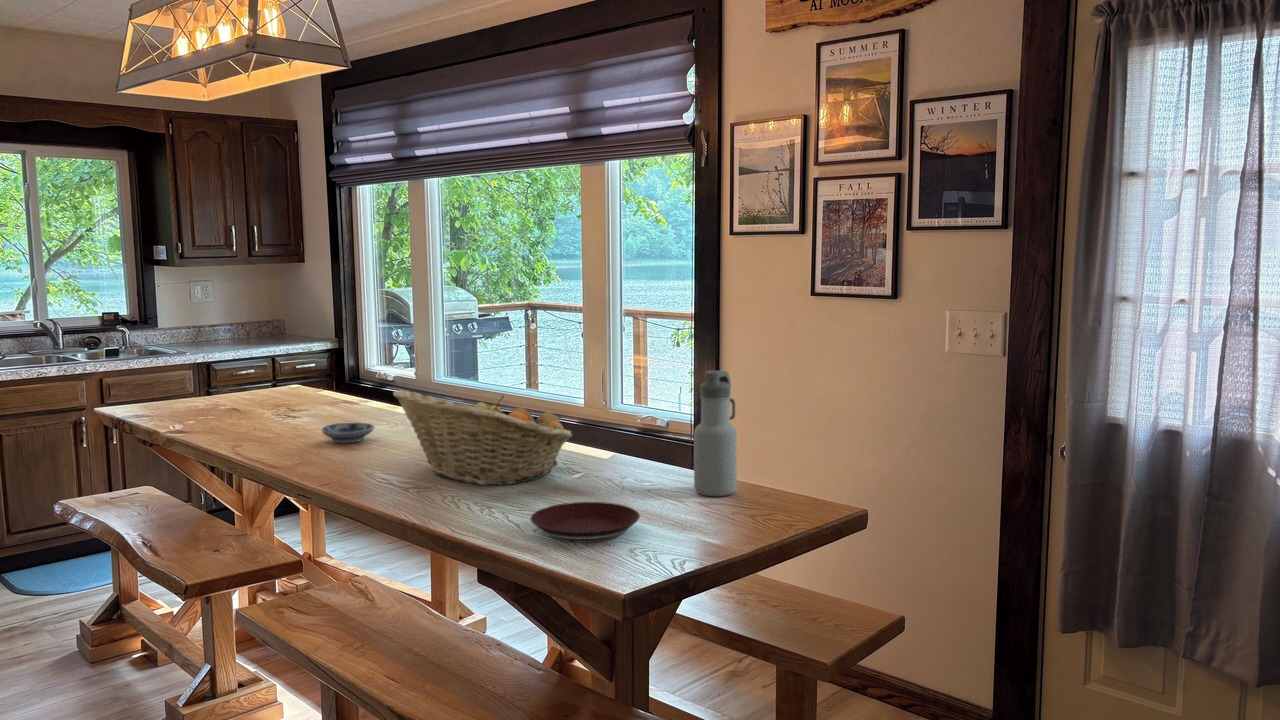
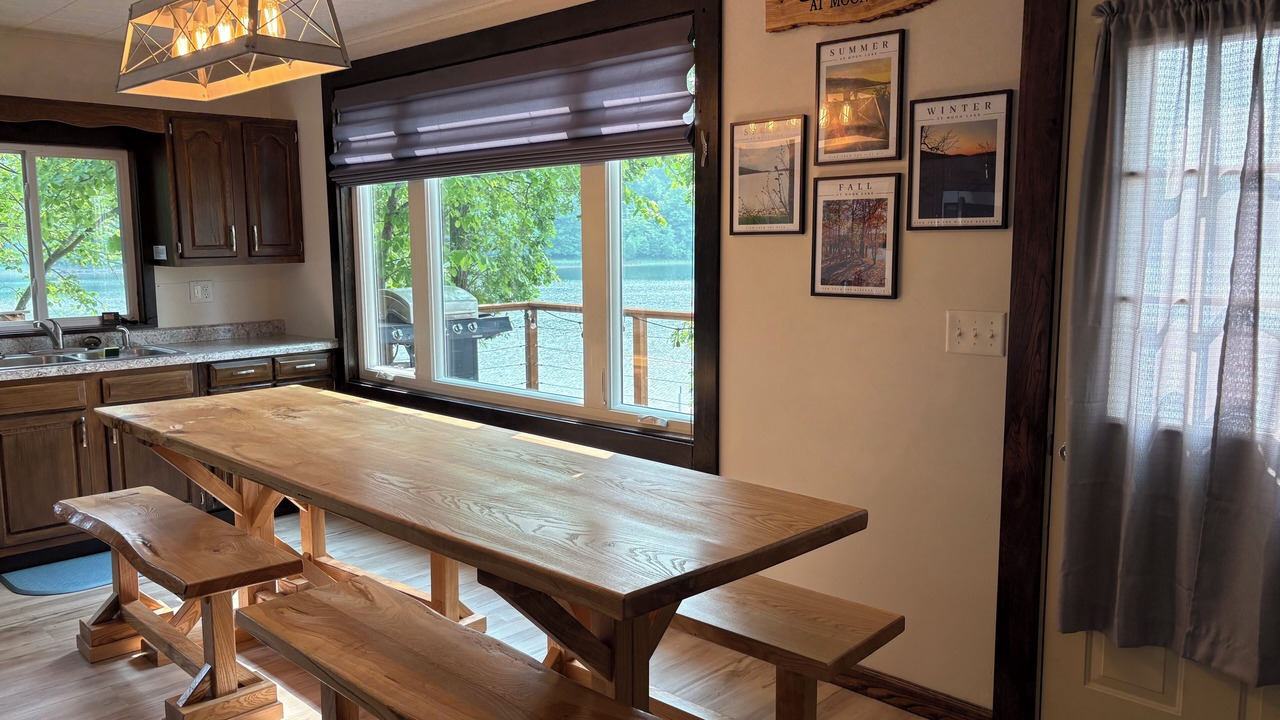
- water bottle [693,369,738,497]
- bowl [320,422,376,444]
- plate [529,501,641,544]
- fruit basket [392,389,574,486]
